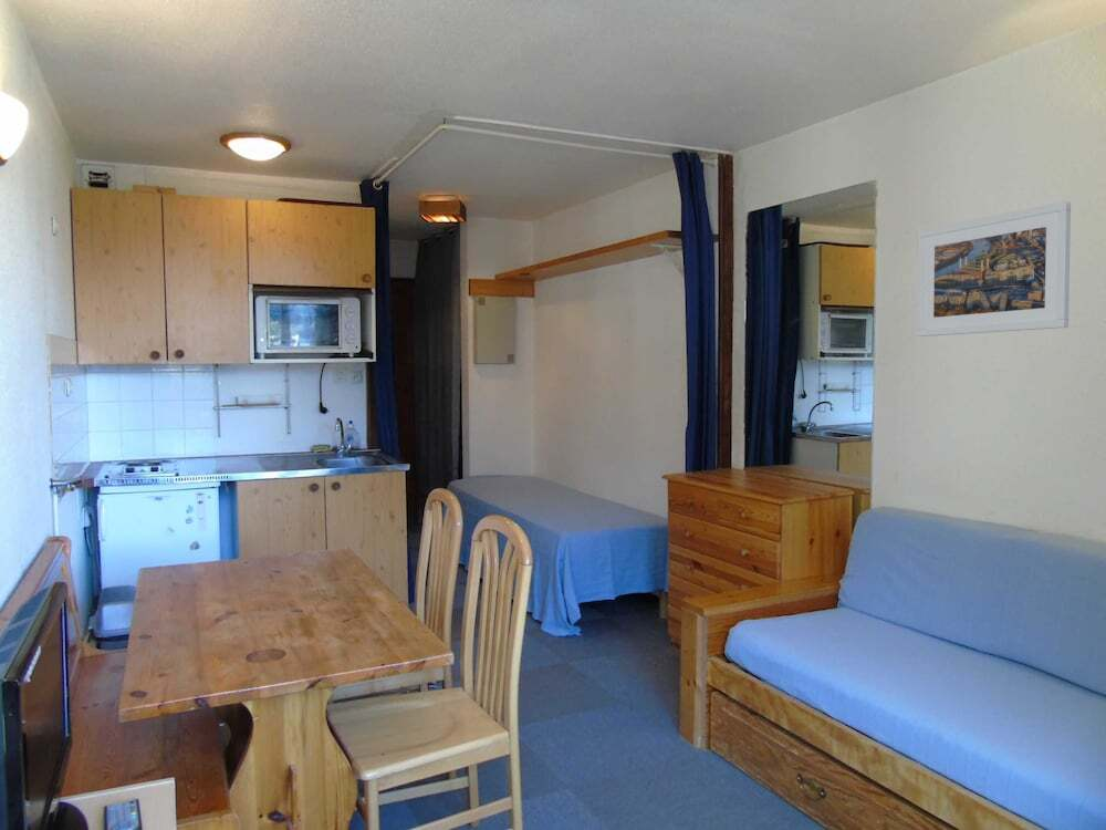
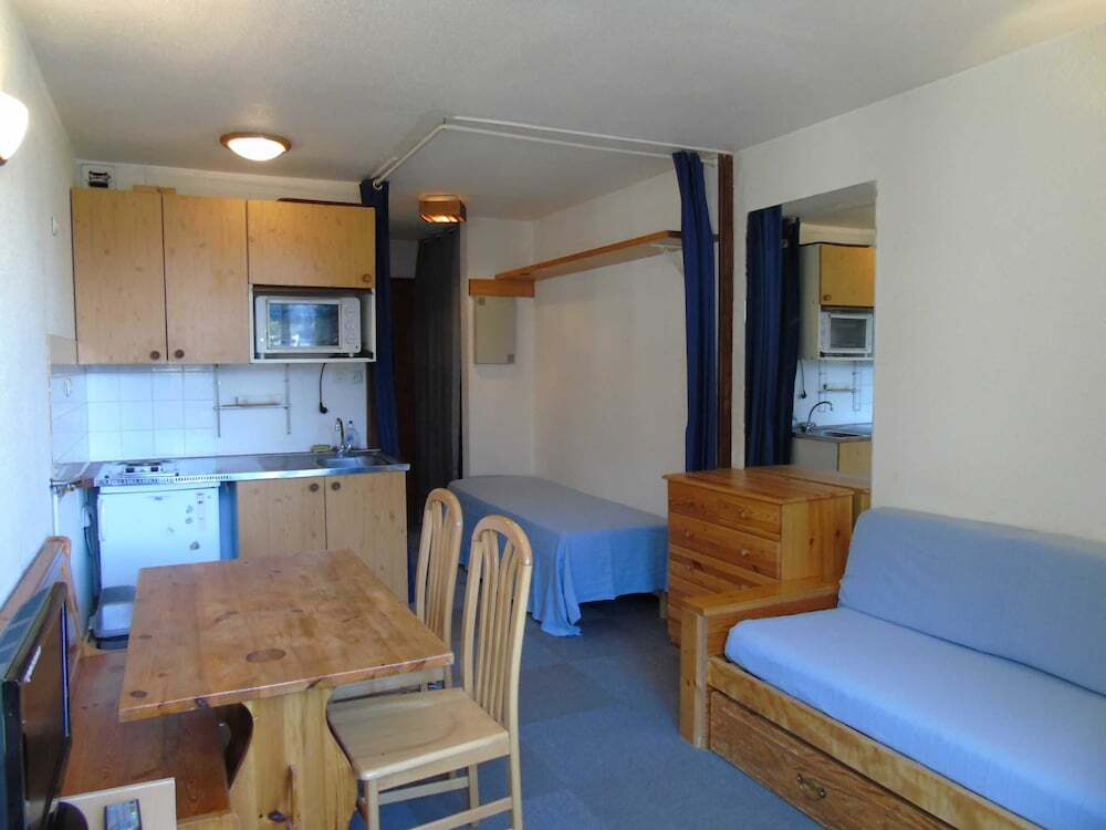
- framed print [917,200,1072,338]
